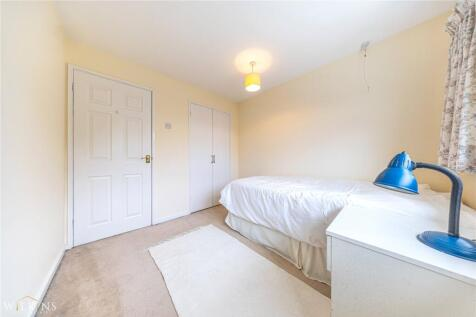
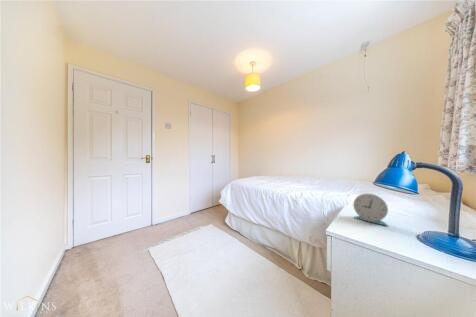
+ alarm clock [352,193,389,227]
